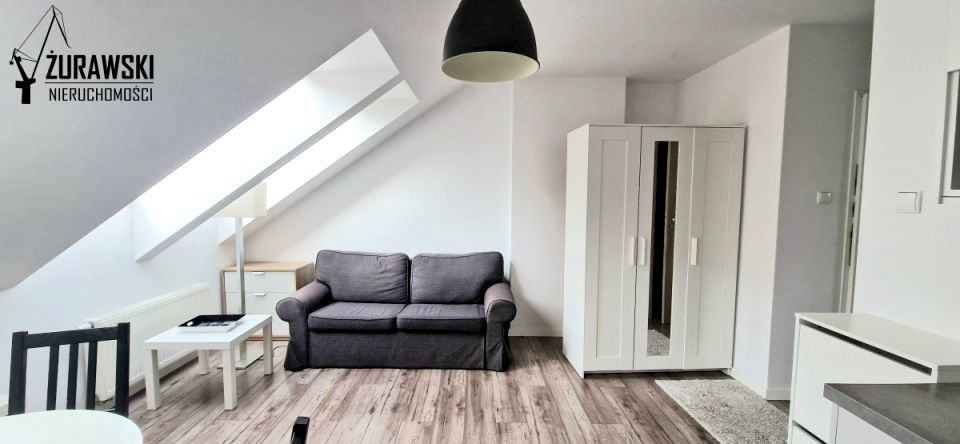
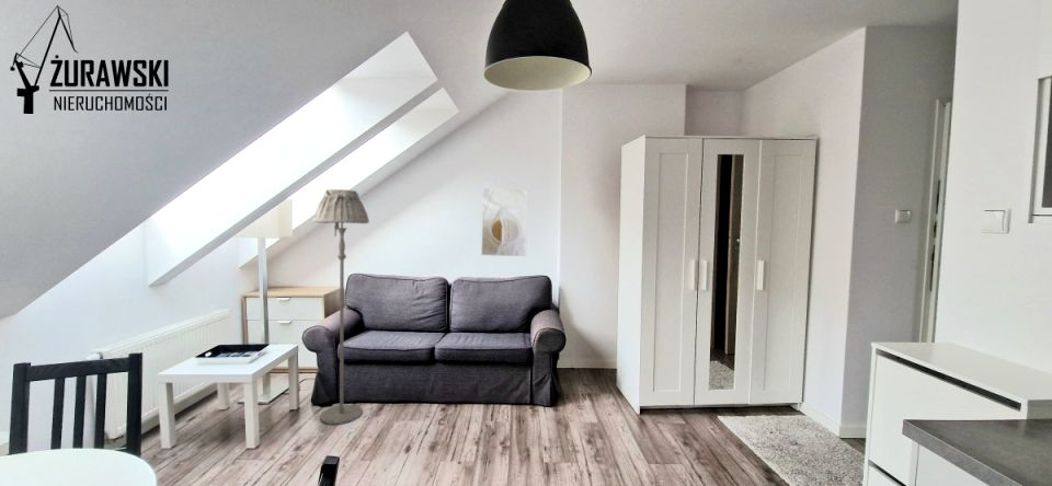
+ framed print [480,187,529,257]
+ floor lamp [311,188,370,426]
